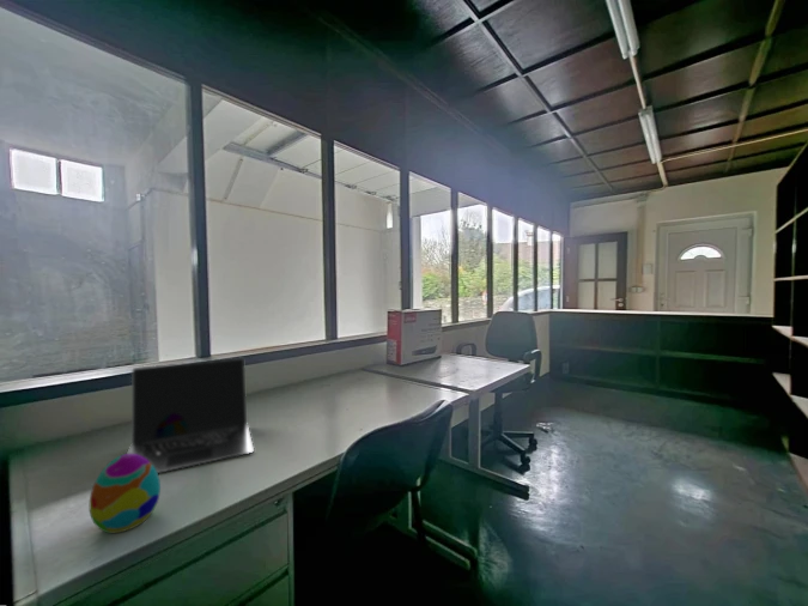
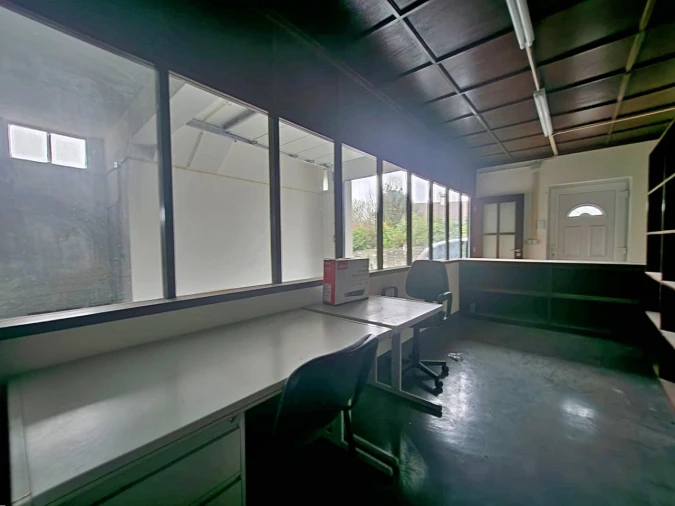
- laptop [126,357,255,474]
- decorative egg [89,453,162,534]
